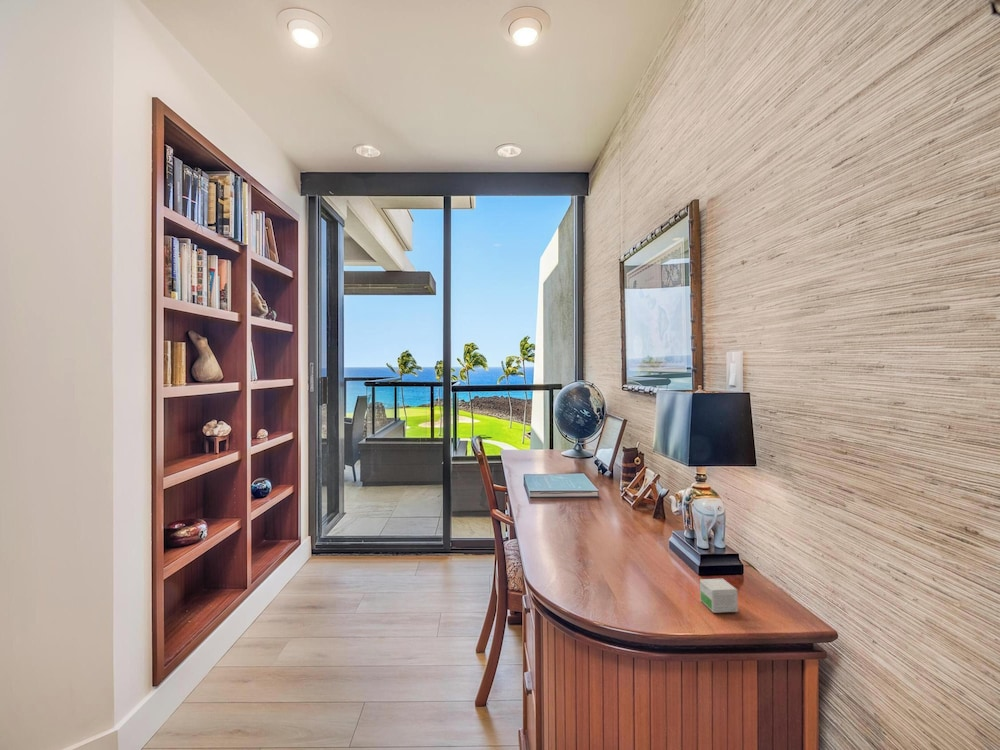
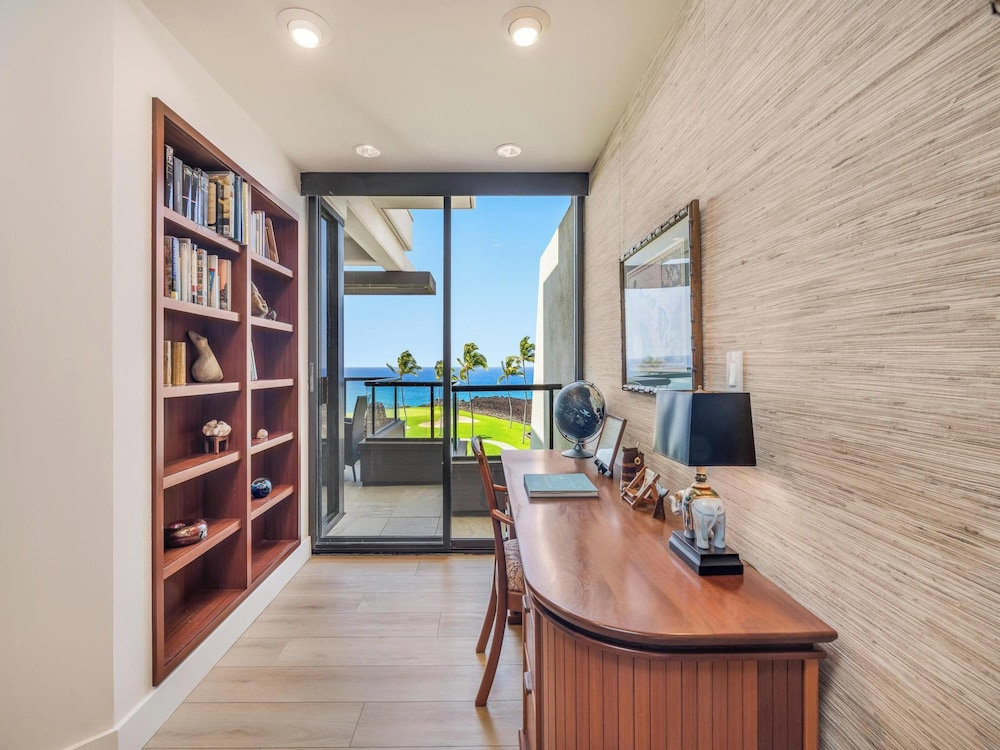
- small box [699,577,739,614]
